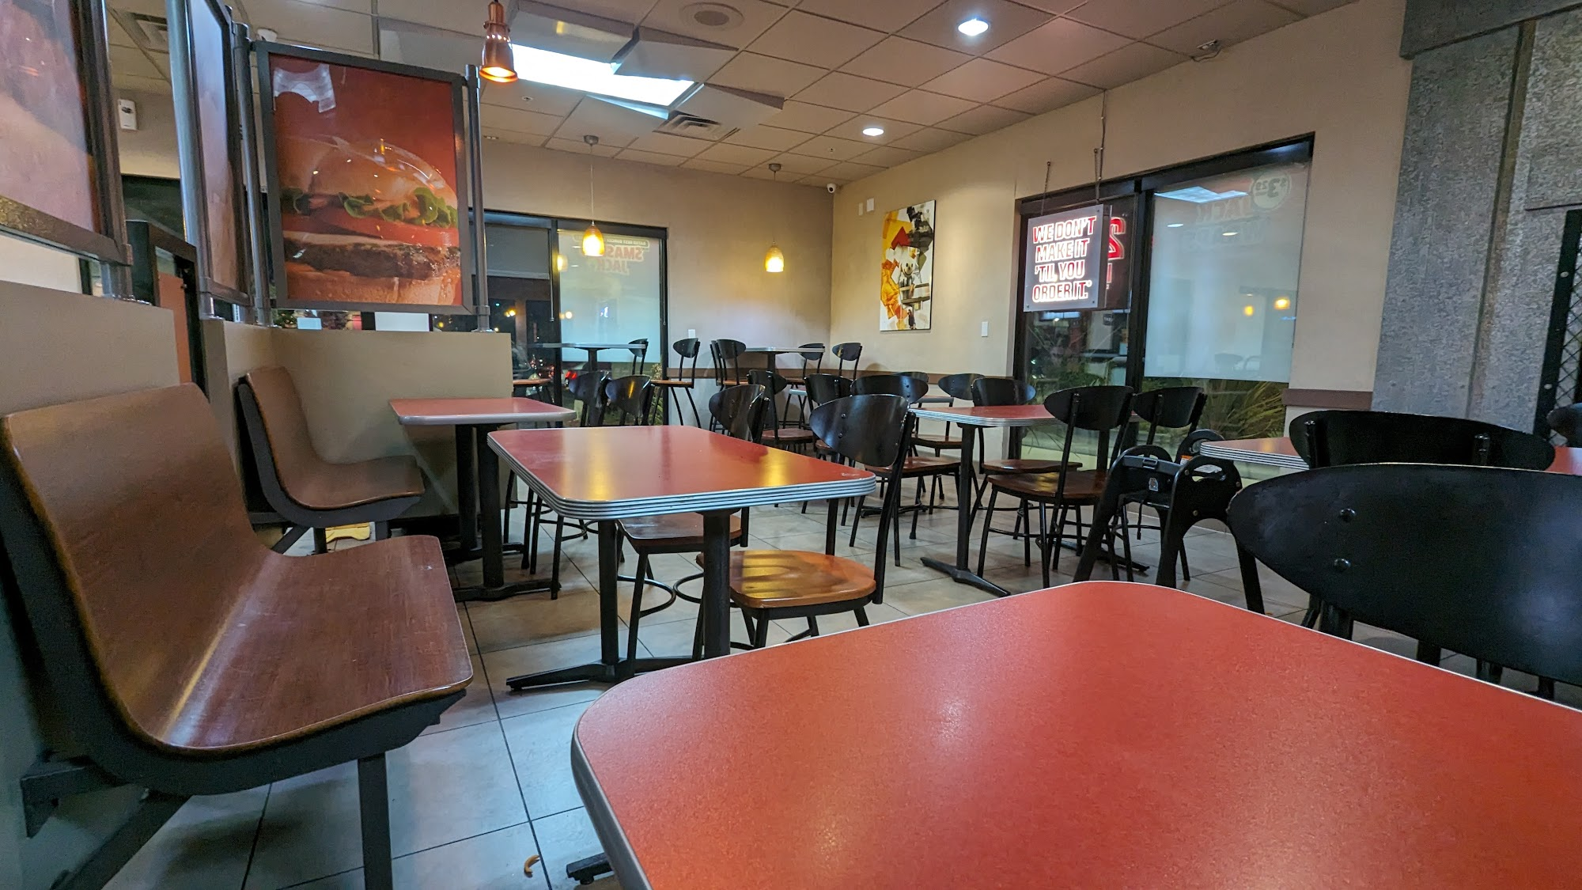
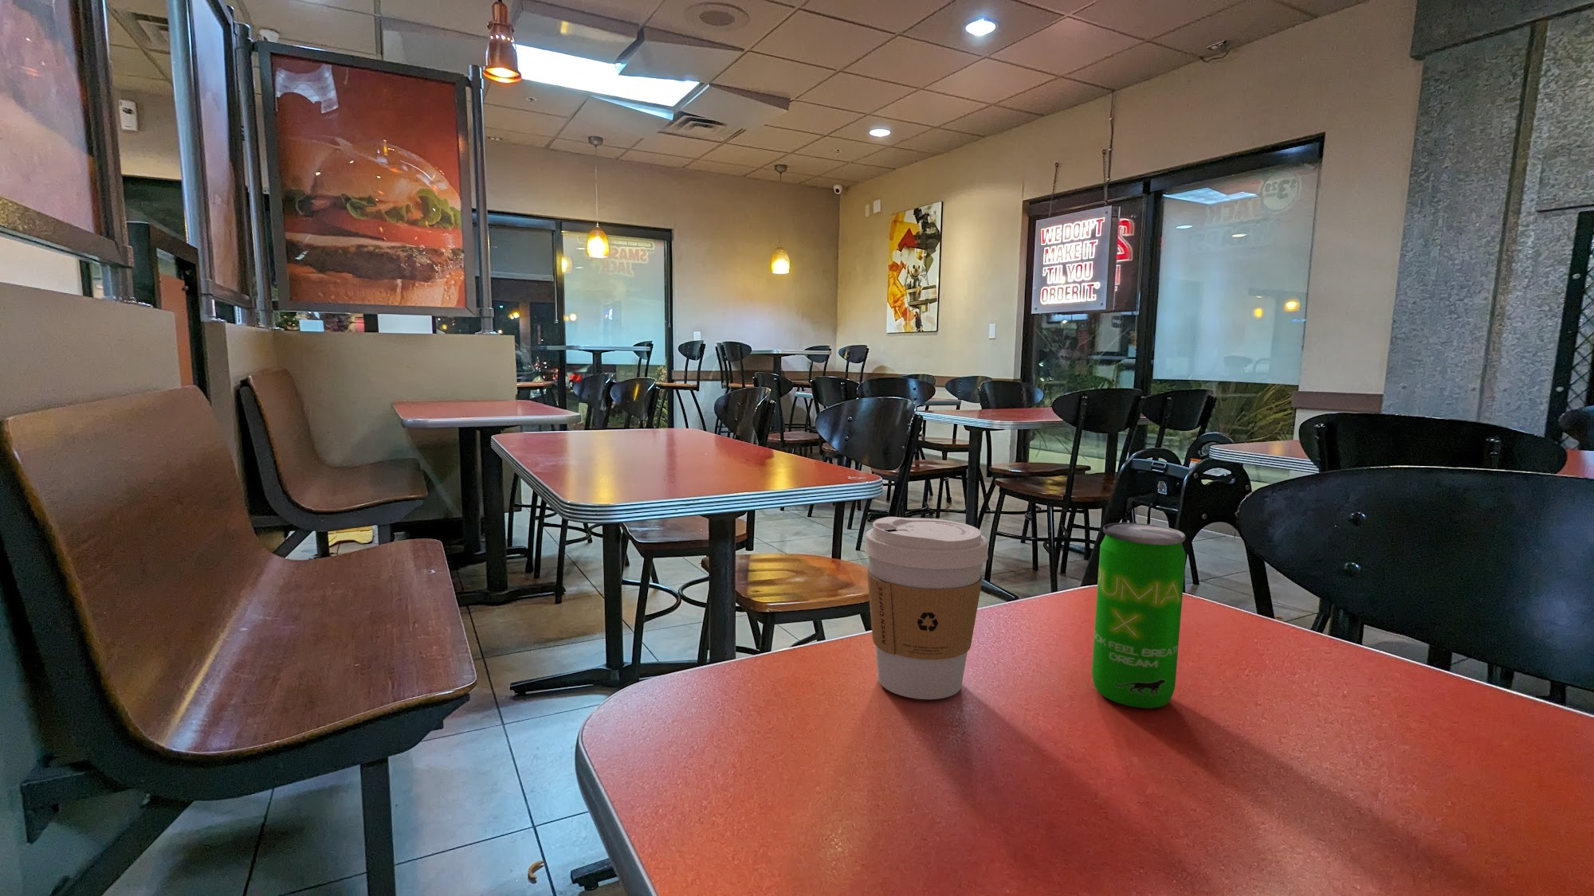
+ coffee cup [864,516,989,700]
+ beverage can [1091,522,1187,709]
